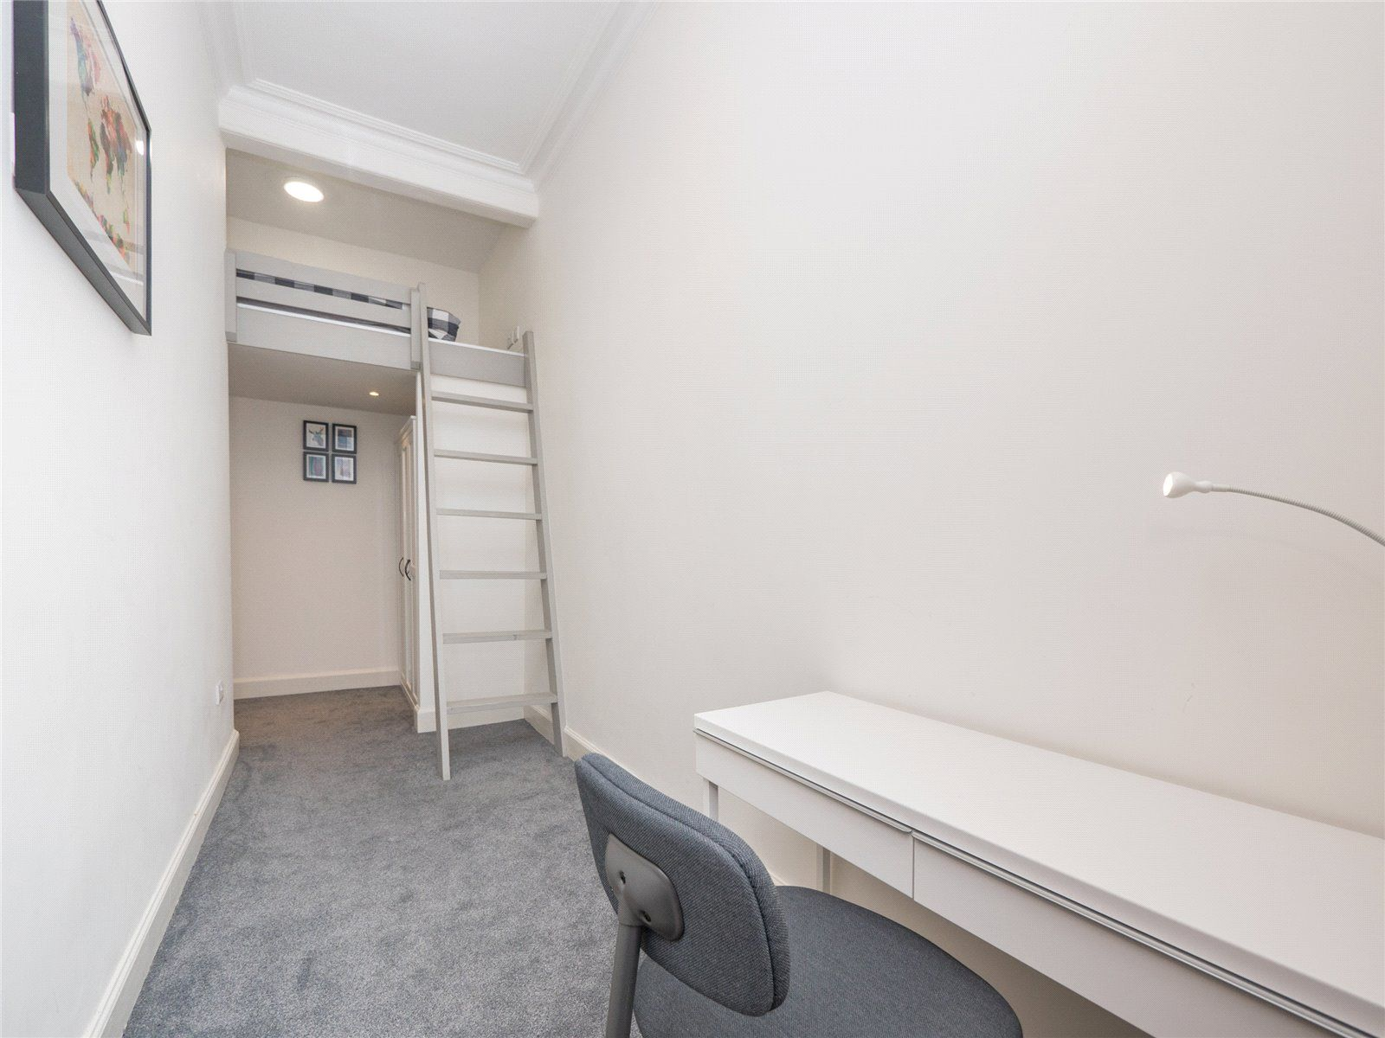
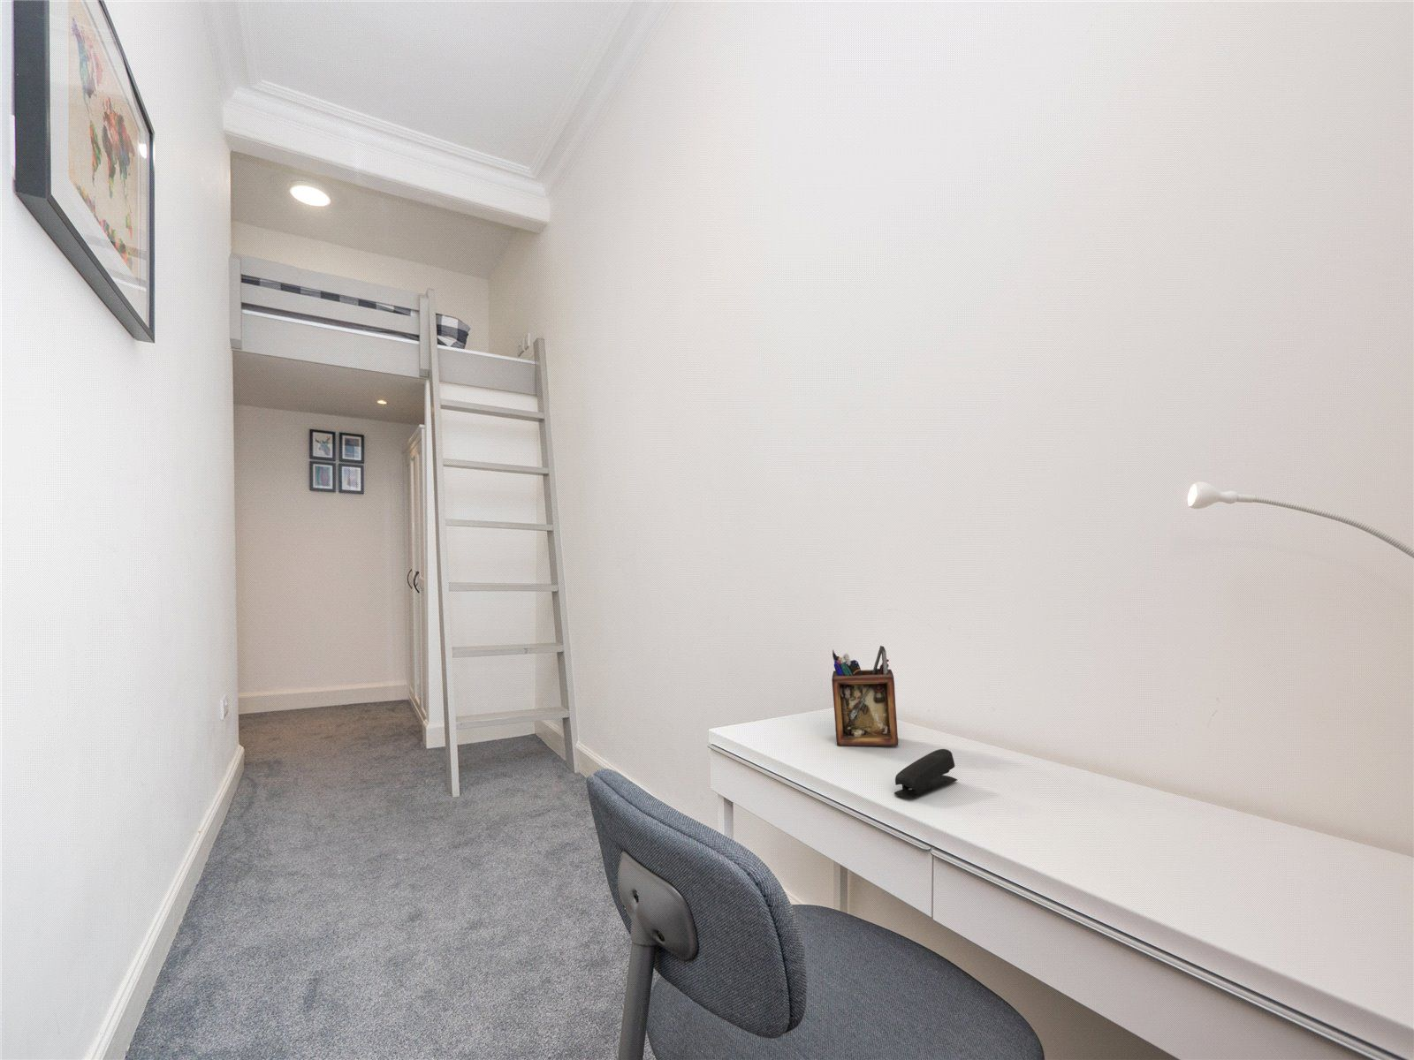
+ desk organizer [831,645,899,746]
+ stapler [893,748,958,799]
